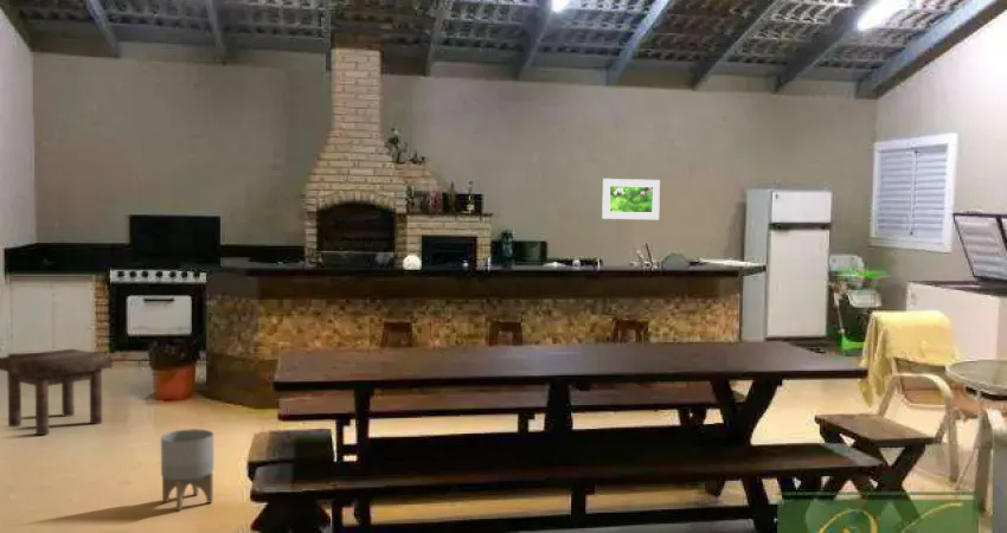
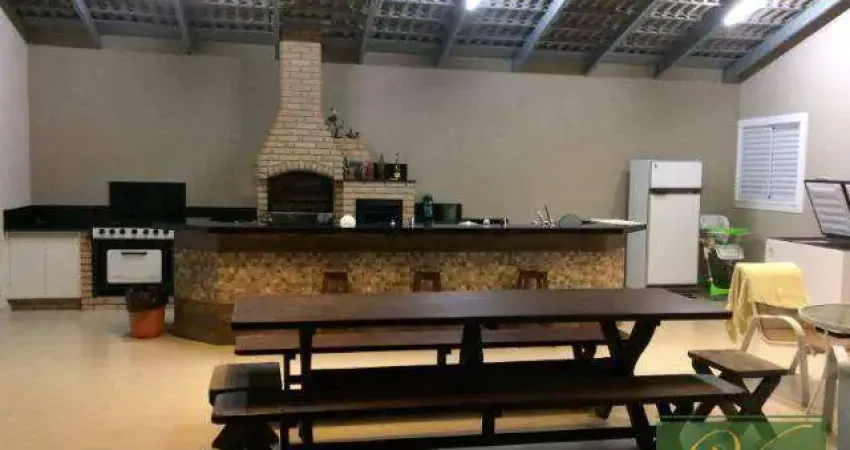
- stool [0,348,113,436]
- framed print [601,178,661,220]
- planter [160,428,214,512]
